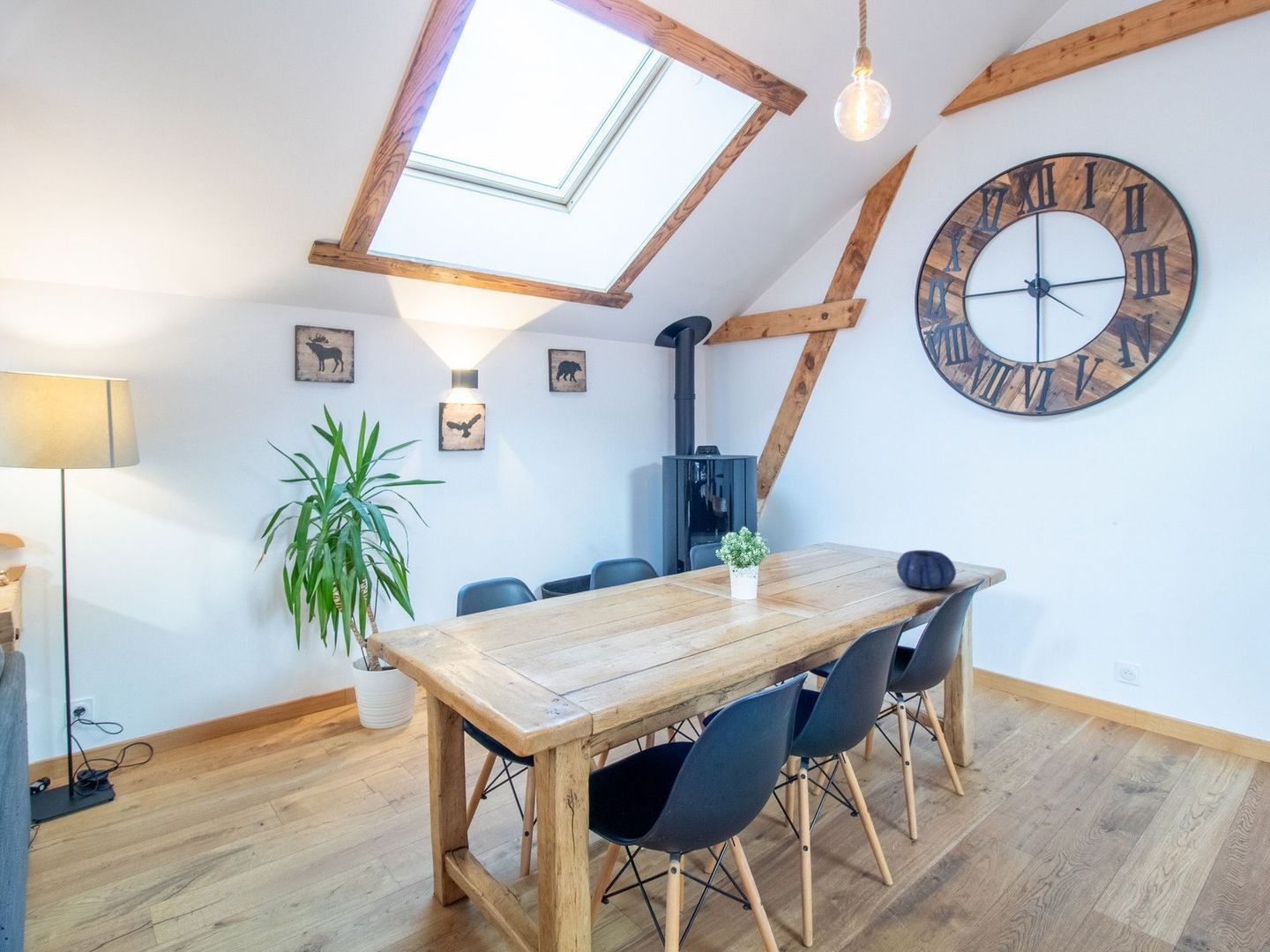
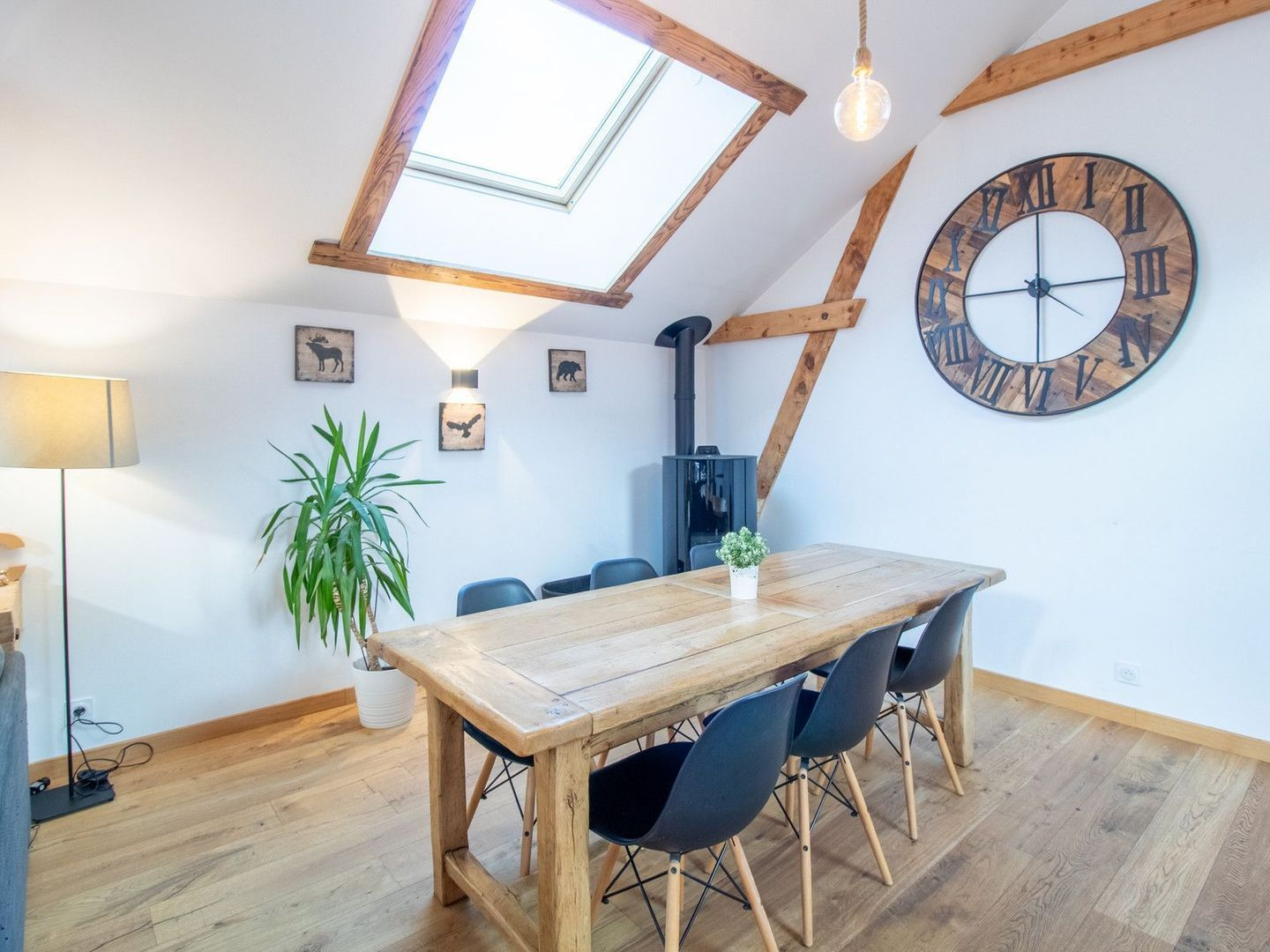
- decorative bowl [896,549,957,590]
